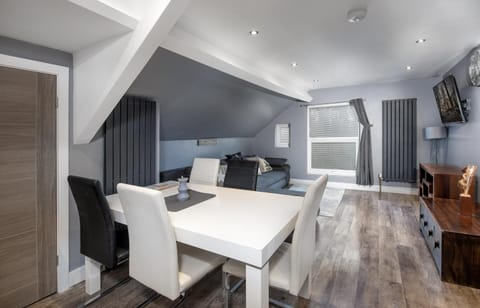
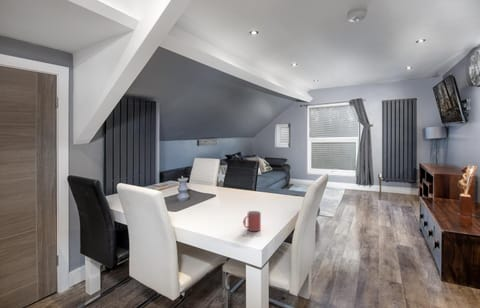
+ mug [242,210,262,232]
